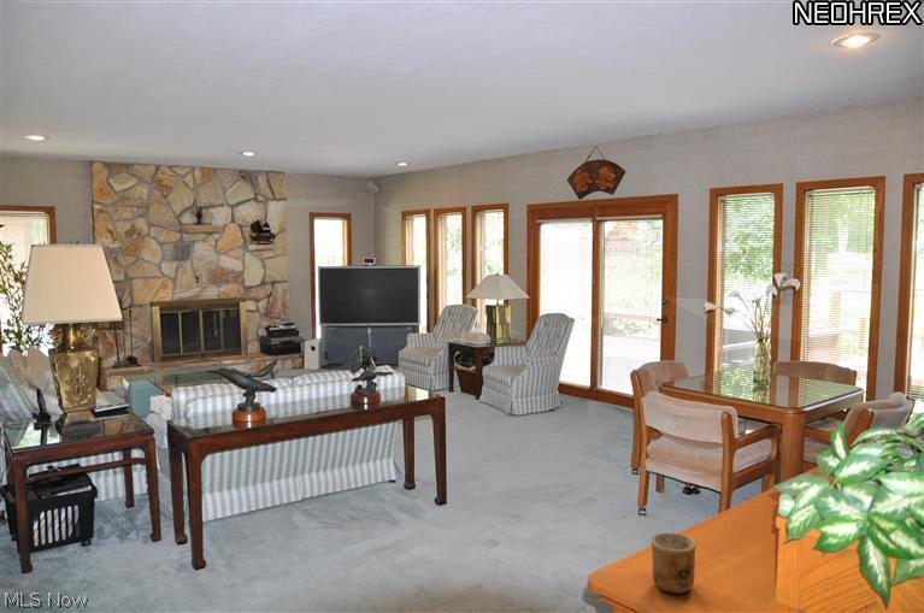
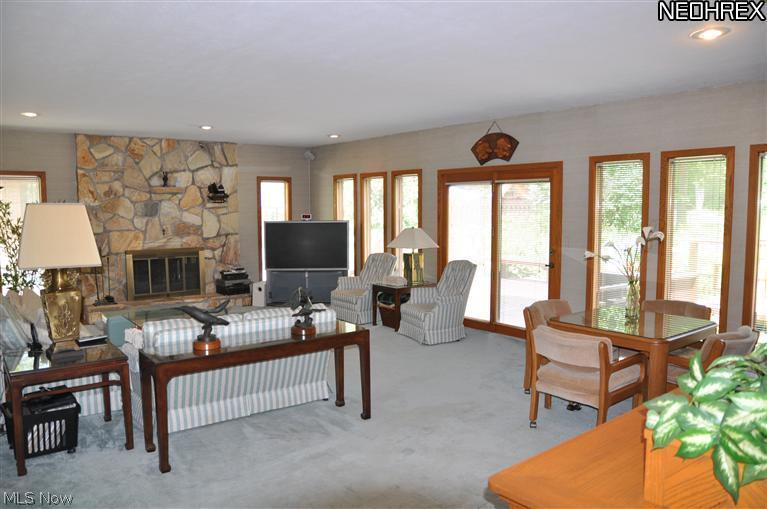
- cup [649,531,698,595]
